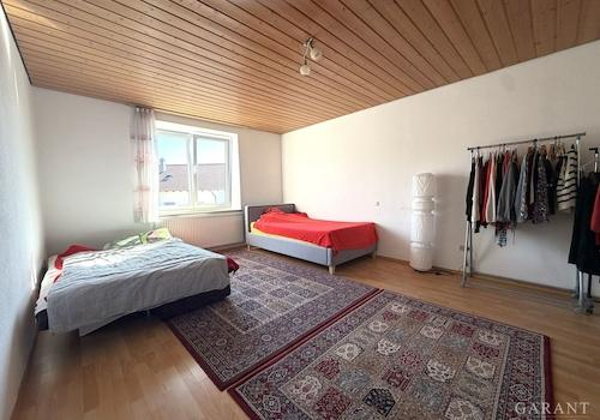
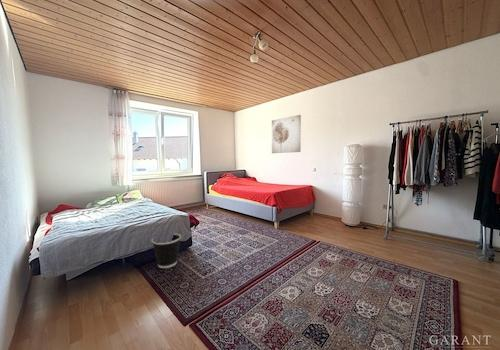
+ wall art [271,114,302,154]
+ wastebasket [151,232,182,269]
